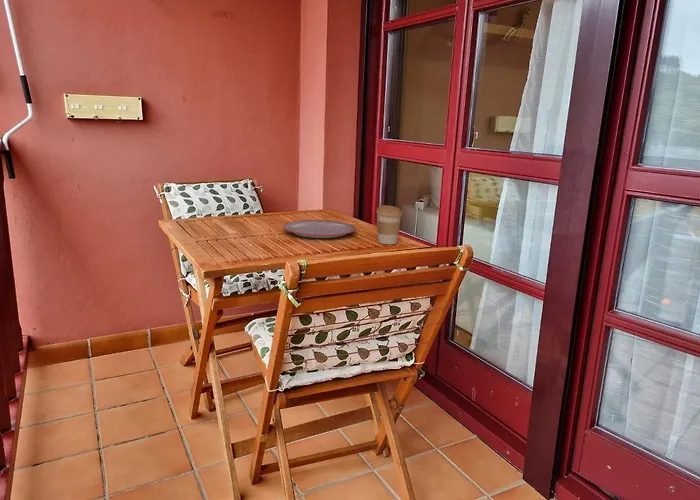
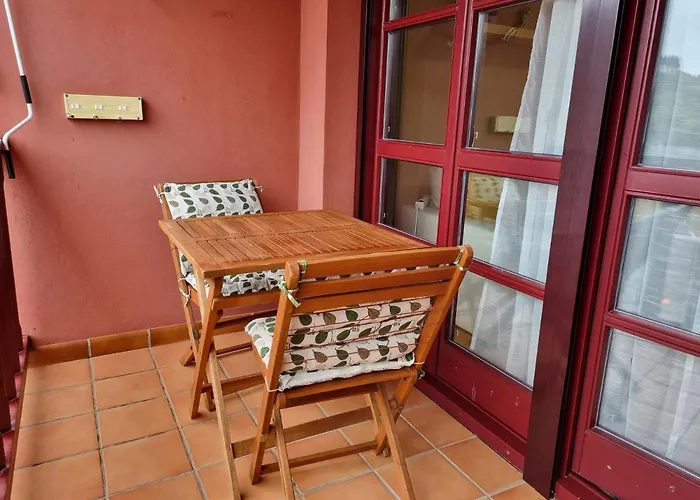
- plate [282,219,357,239]
- coffee cup [375,204,403,245]
